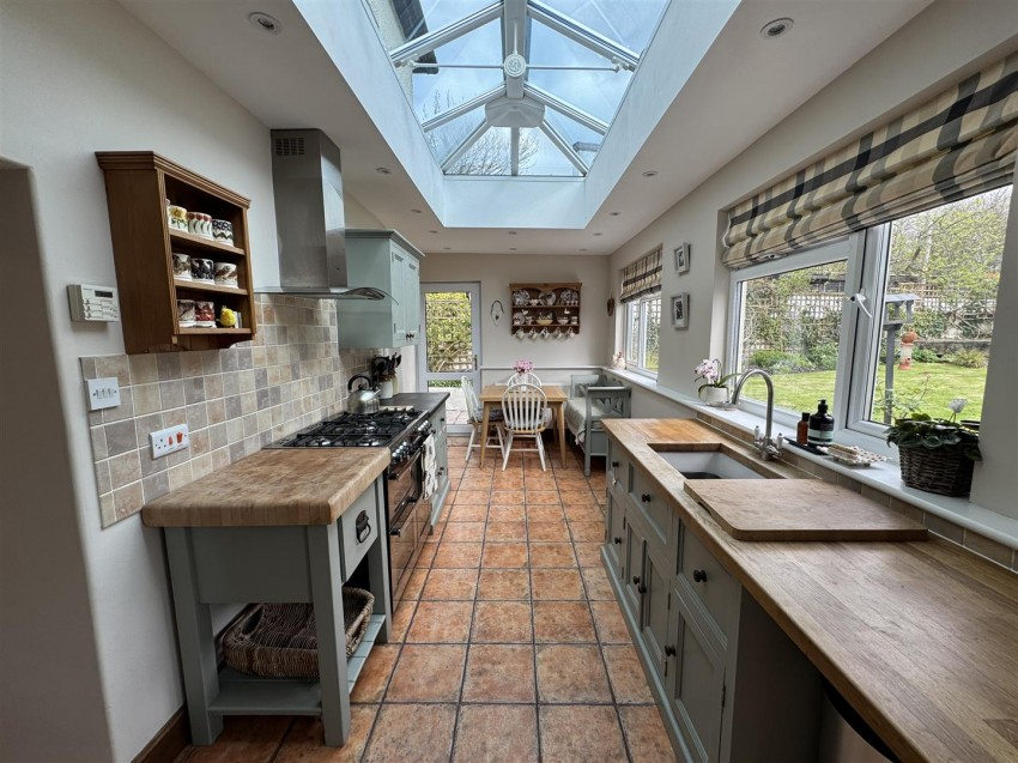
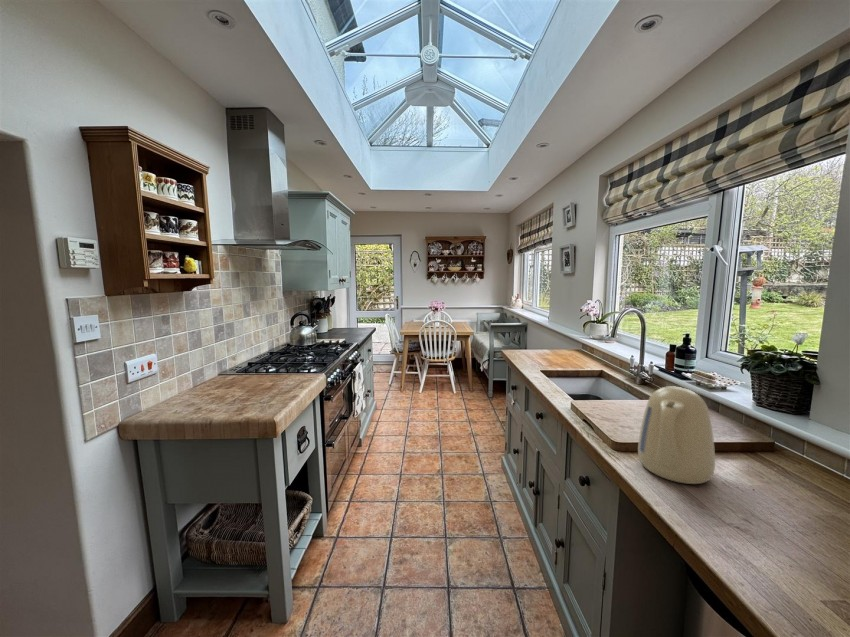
+ kettle [637,385,716,485]
